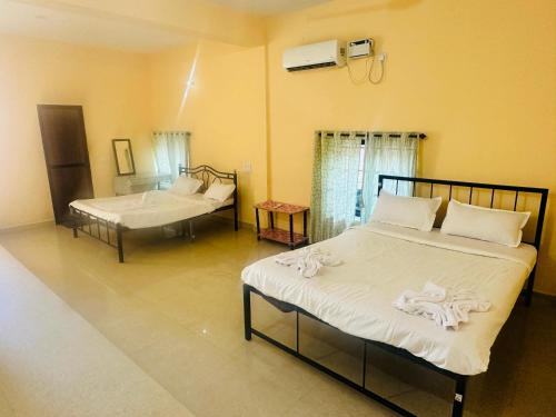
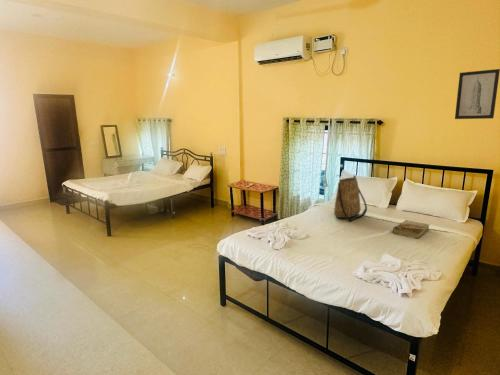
+ wall art [454,68,500,120]
+ tote bag [333,174,368,222]
+ book [392,219,431,240]
